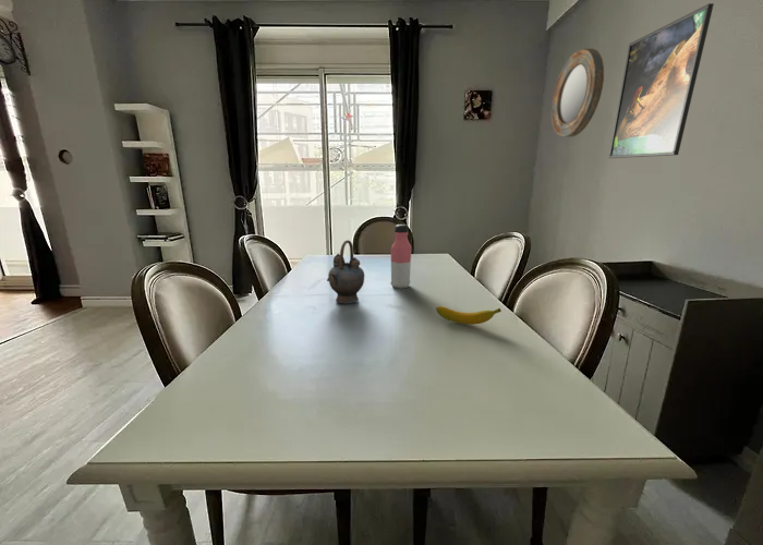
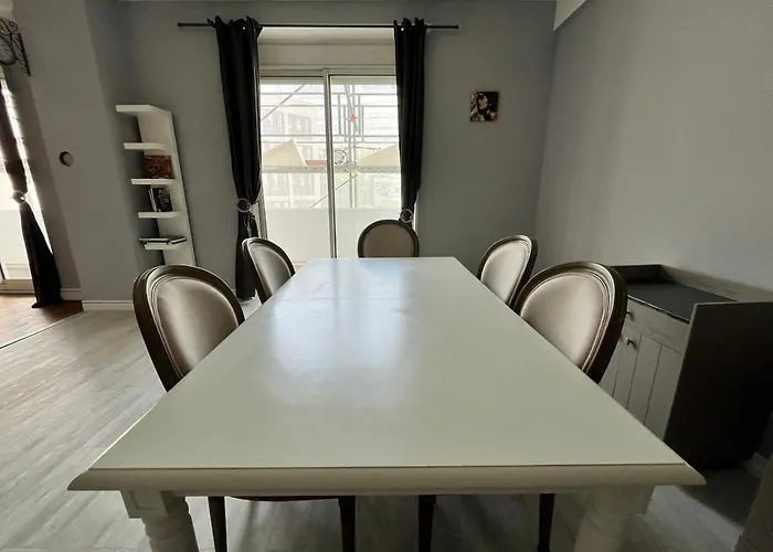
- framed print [607,2,715,159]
- banana [435,305,502,326]
- water bottle [389,223,412,290]
- home mirror [550,48,605,138]
- teapot [326,239,365,305]
